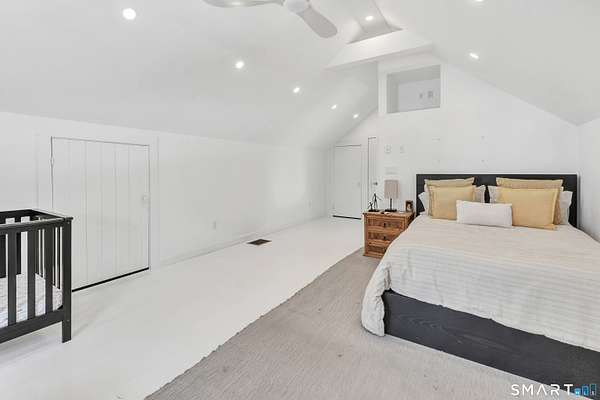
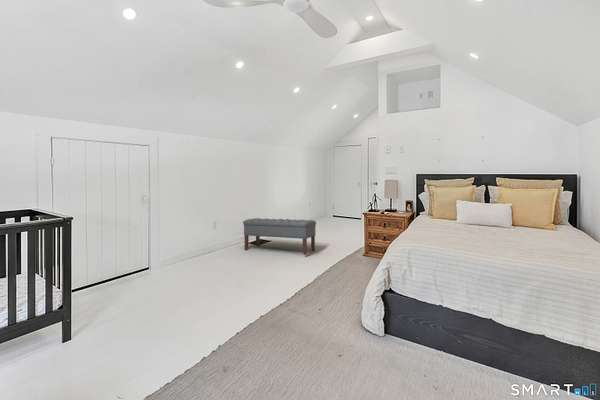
+ bench [242,217,317,256]
